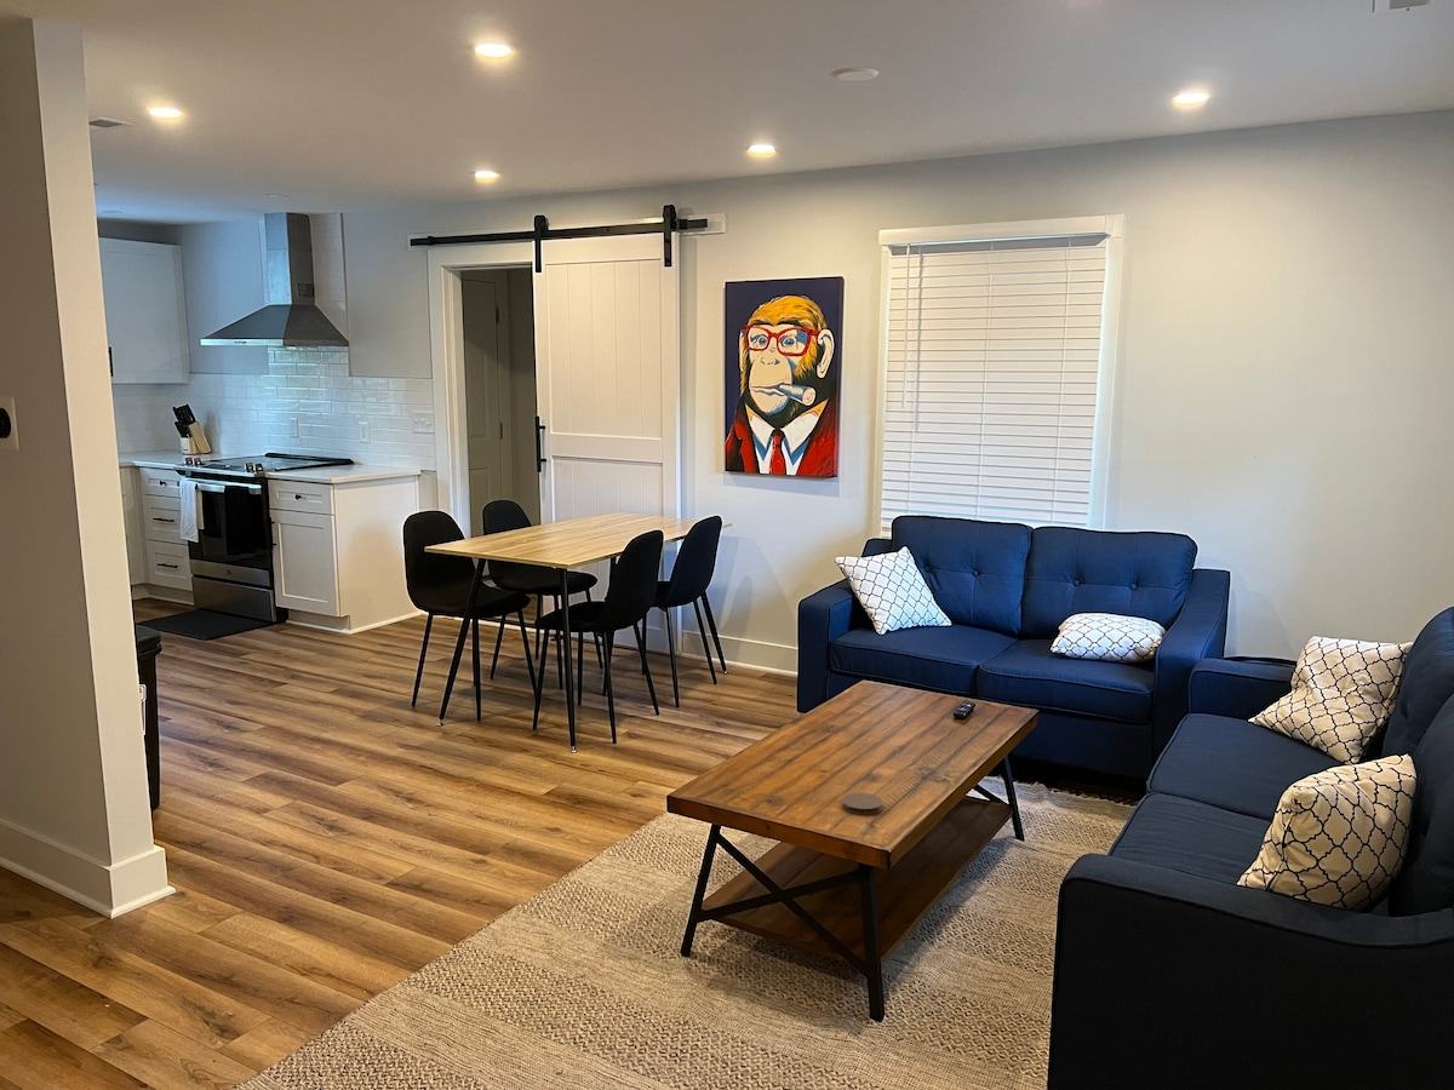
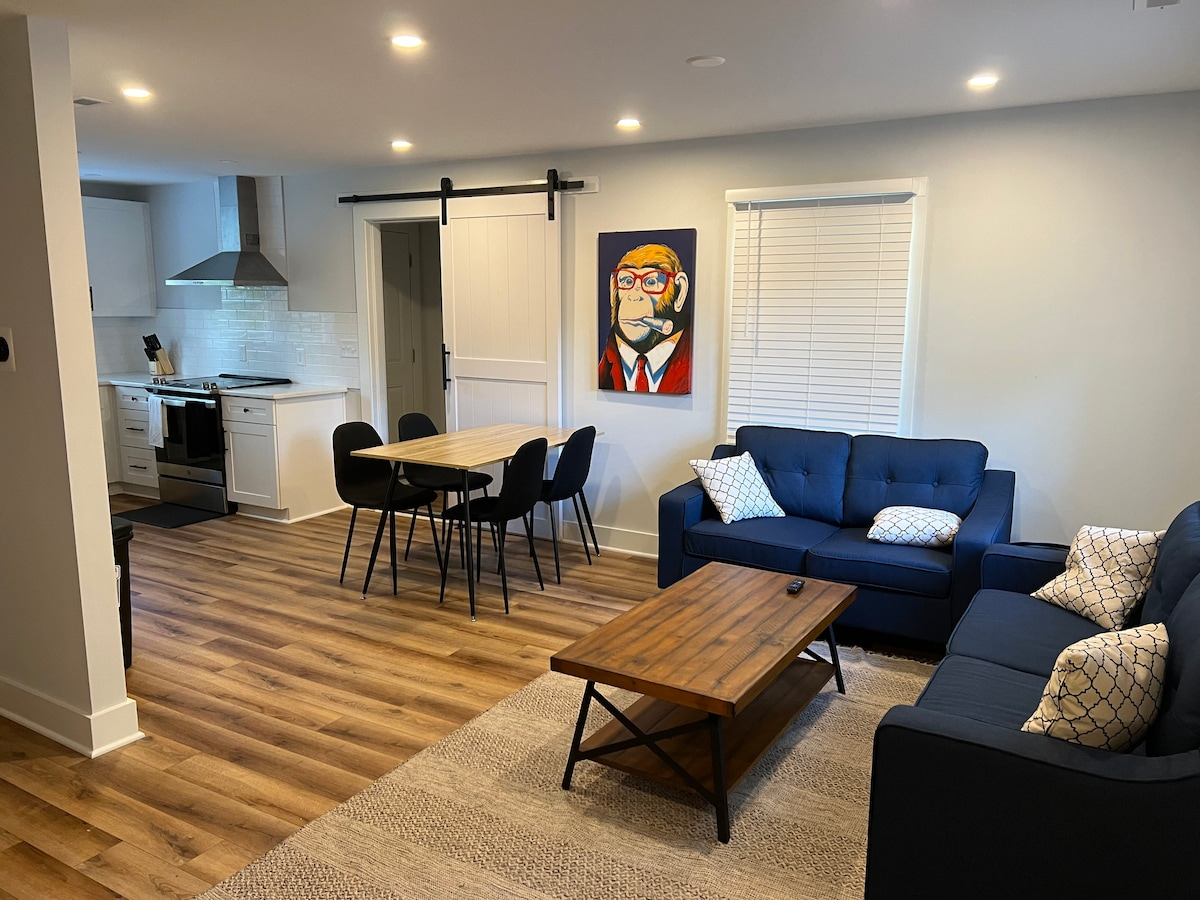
- coaster [841,792,883,815]
